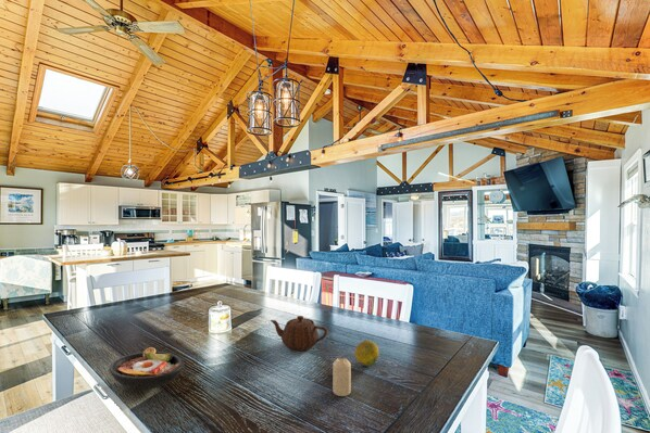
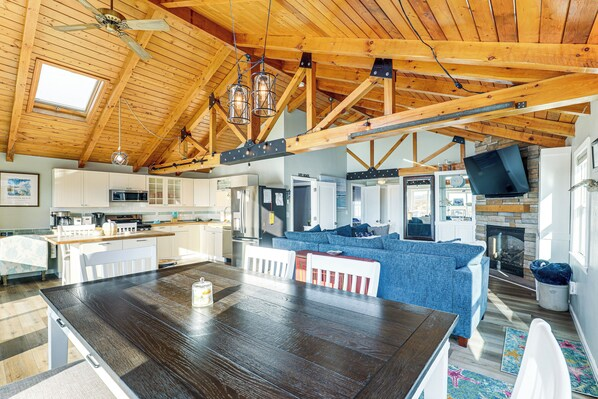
- fruit [354,340,380,367]
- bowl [108,346,185,391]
- teapot [270,315,328,352]
- candle [332,357,352,397]
